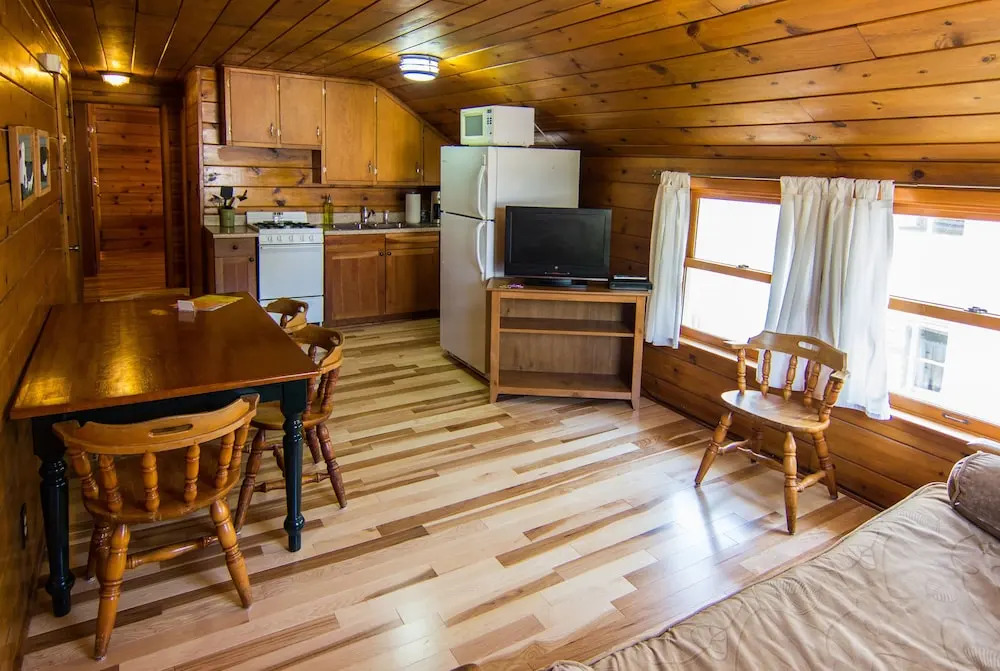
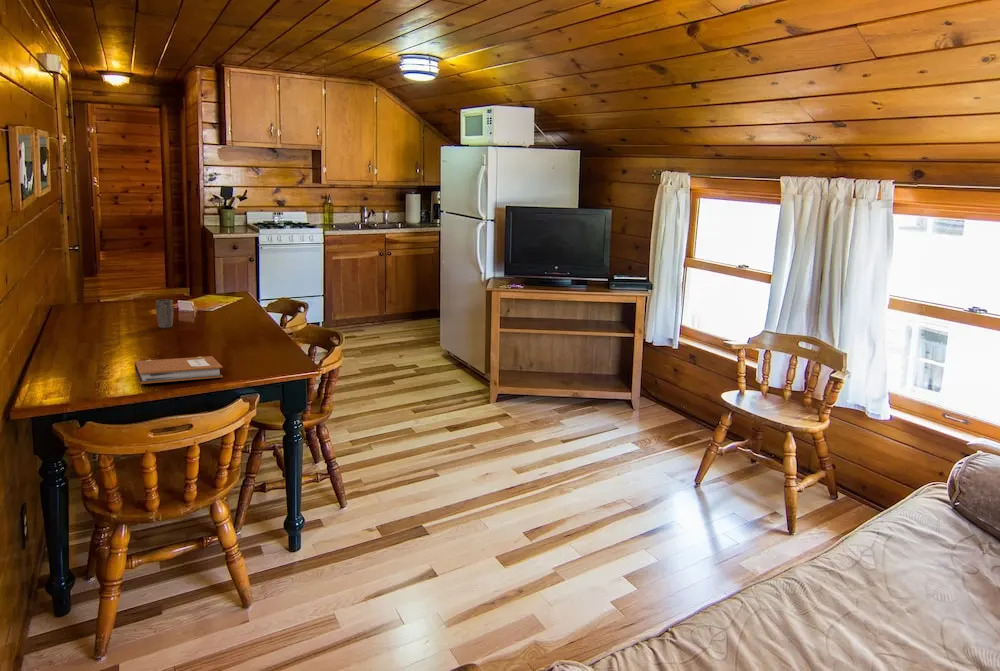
+ notebook [134,355,224,385]
+ mug [155,299,174,329]
